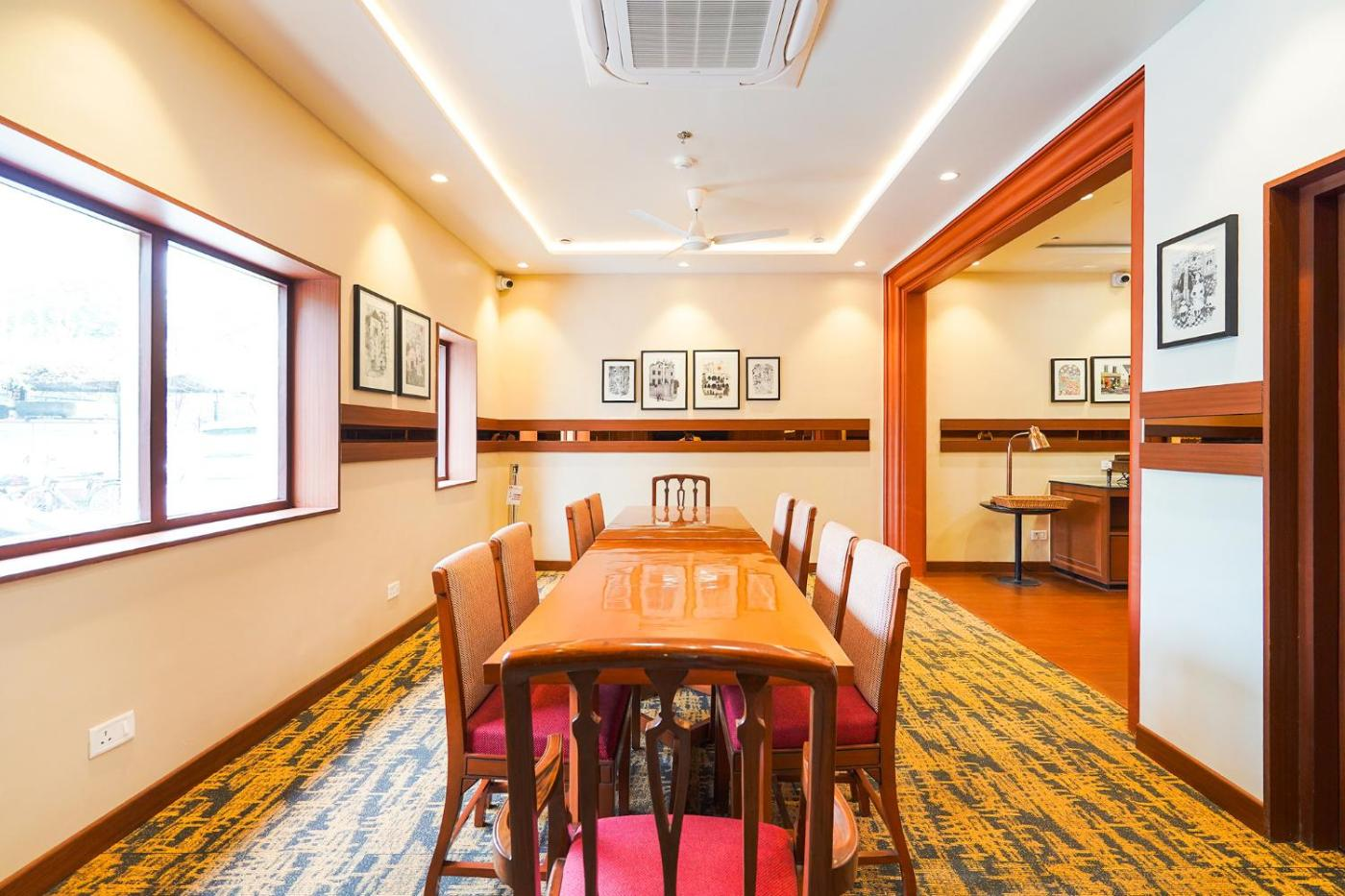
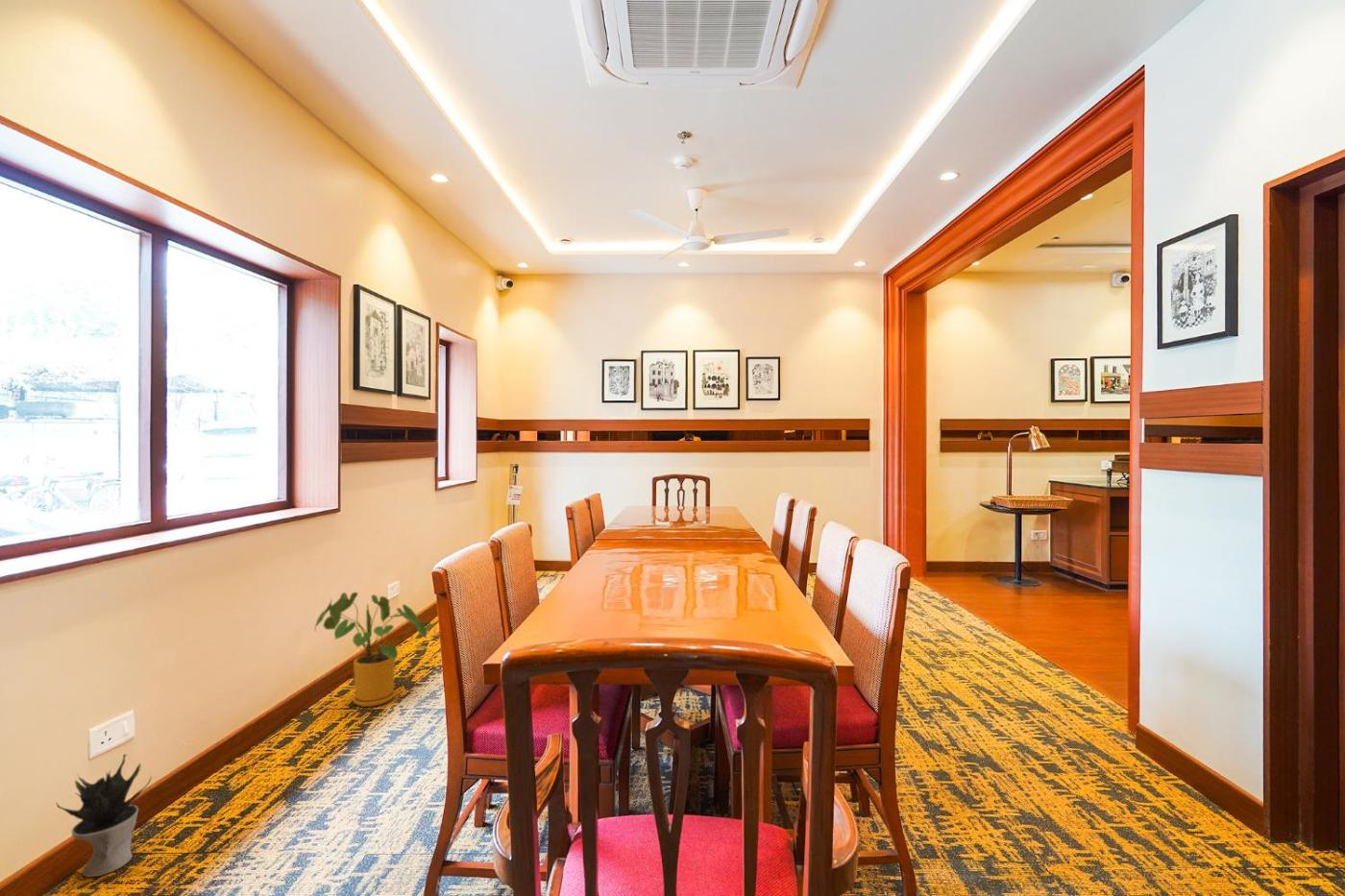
+ house plant [313,592,428,708]
+ potted plant [55,753,153,879]
